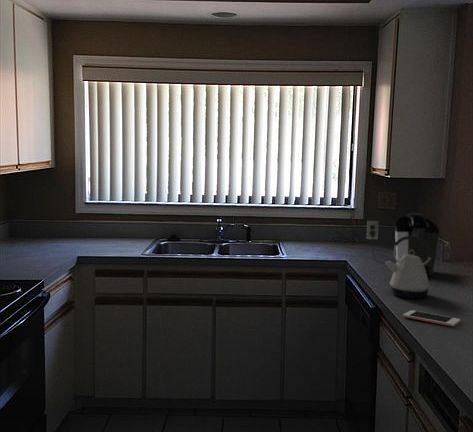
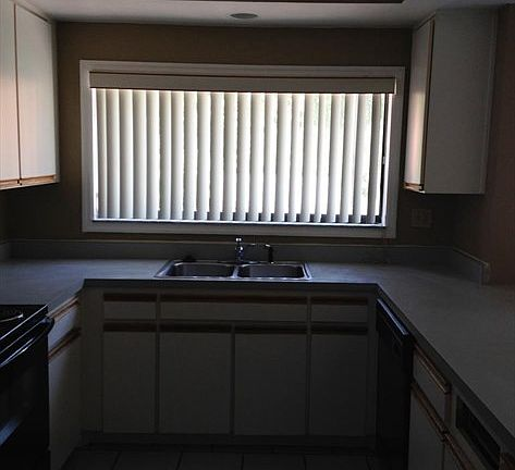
- cell phone [402,309,462,328]
- coffee maker [365,212,440,277]
- kettle [384,236,434,299]
